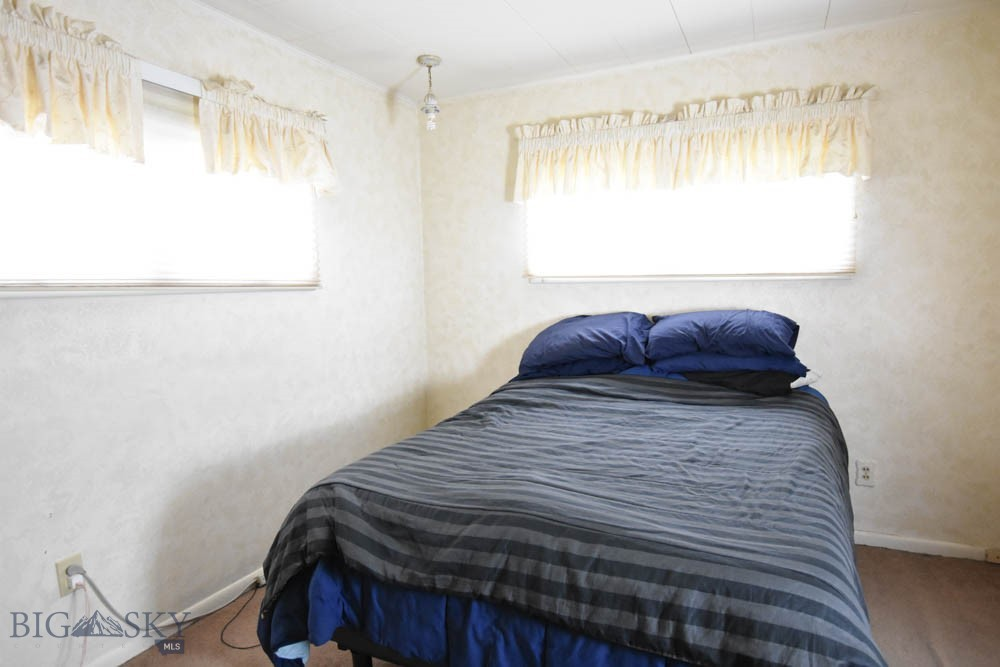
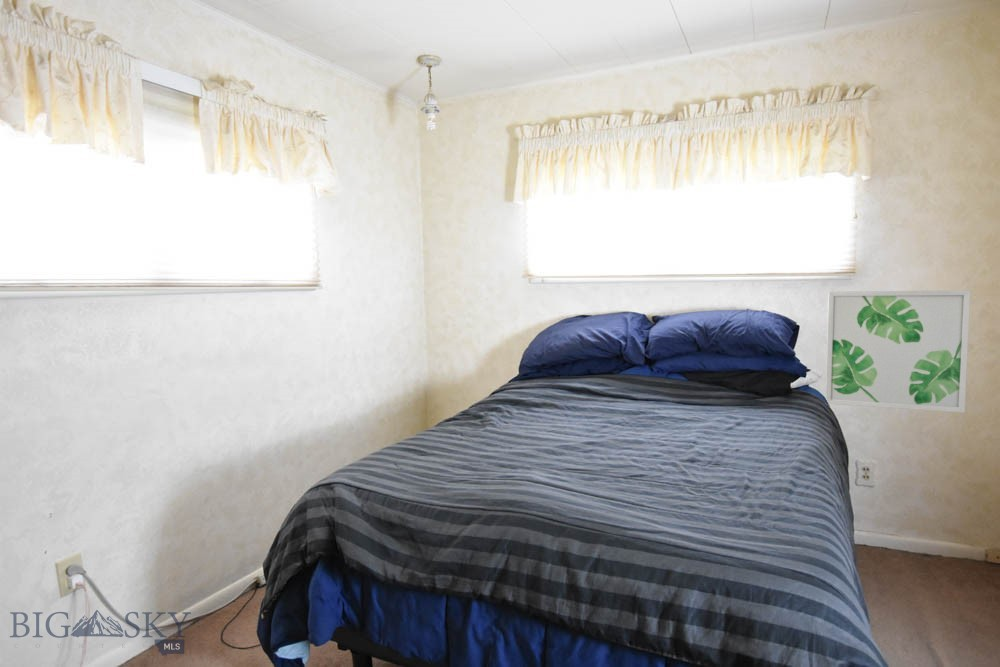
+ wall art [824,289,972,414]
